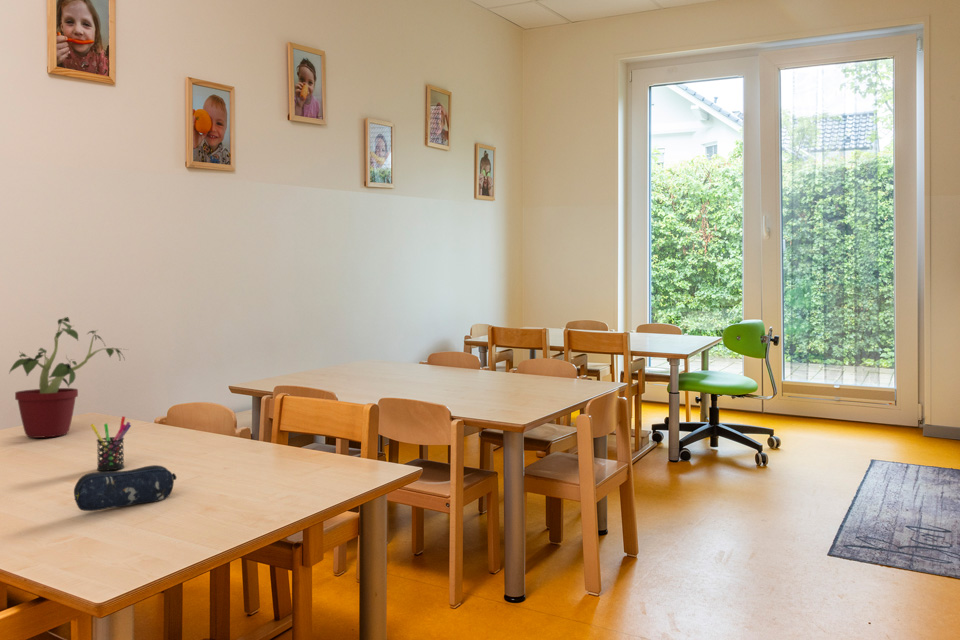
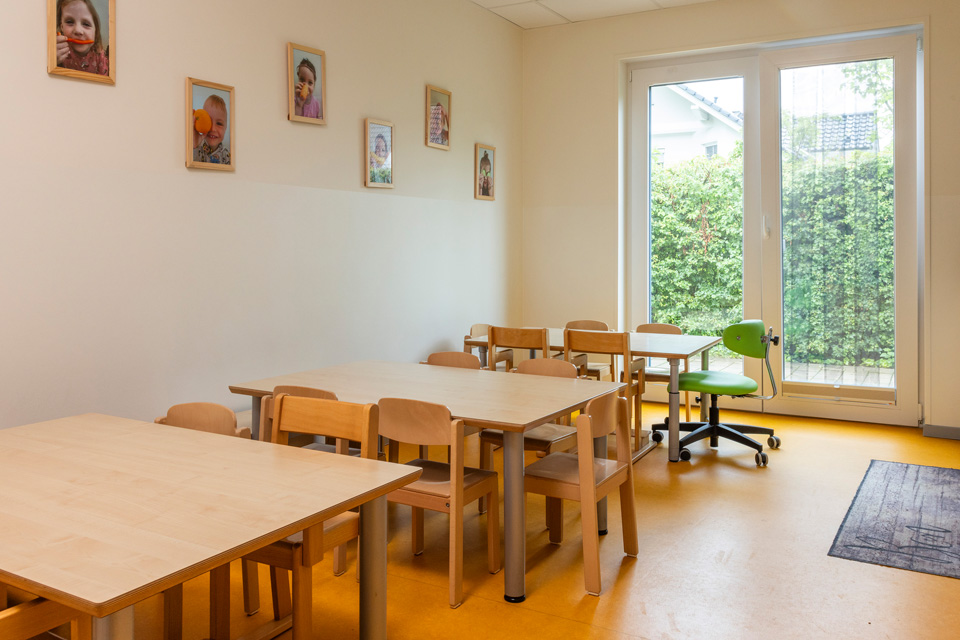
- pencil case [73,464,177,512]
- potted plant [8,316,129,439]
- pen holder [90,415,132,472]
